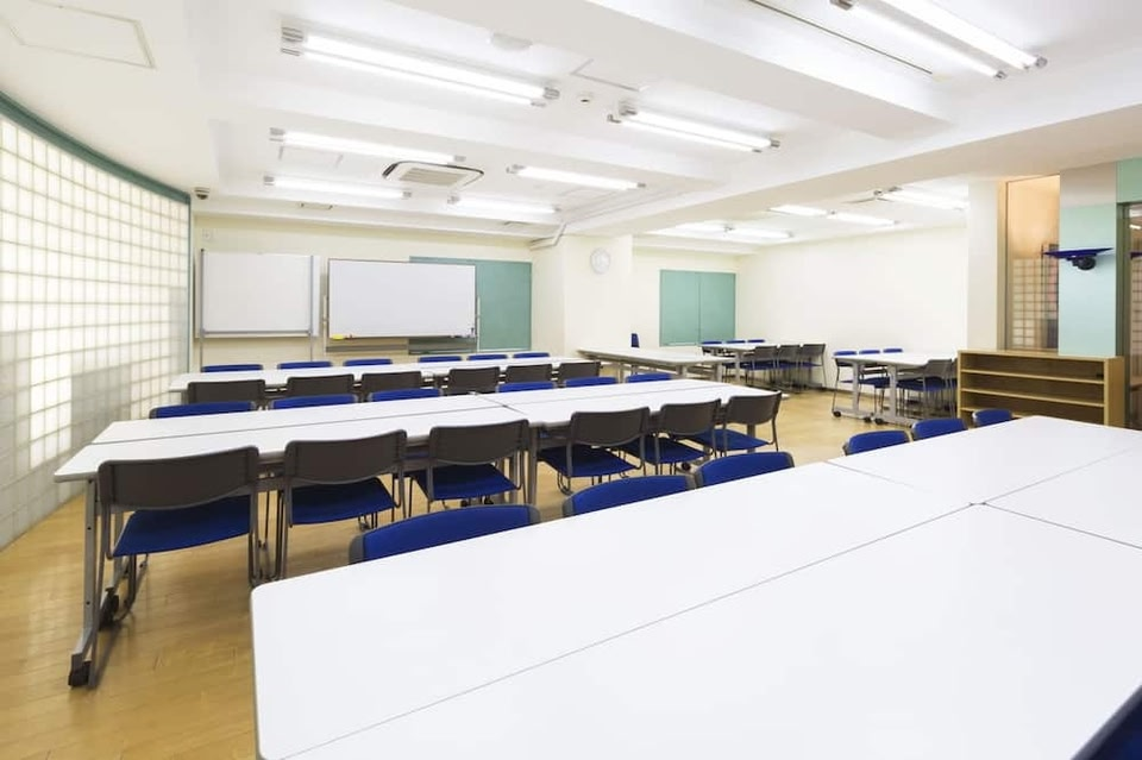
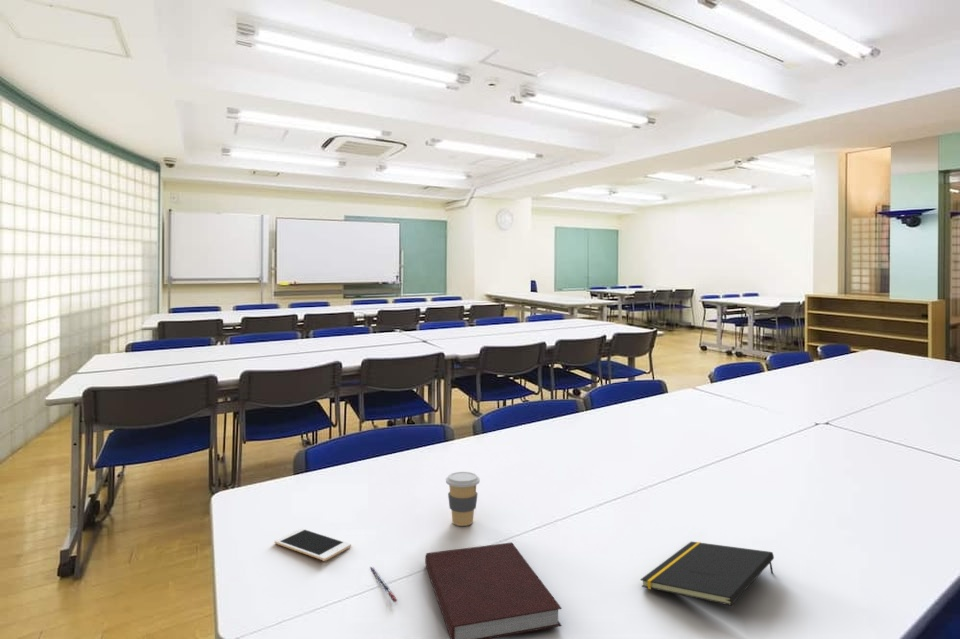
+ coffee cup [445,471,481,527]
+ notepad [640,541,775,607]
+ cell phone [274,527,352,562]
+ pen [369,566,398,603]
+ notebook [424,541,563,639]
